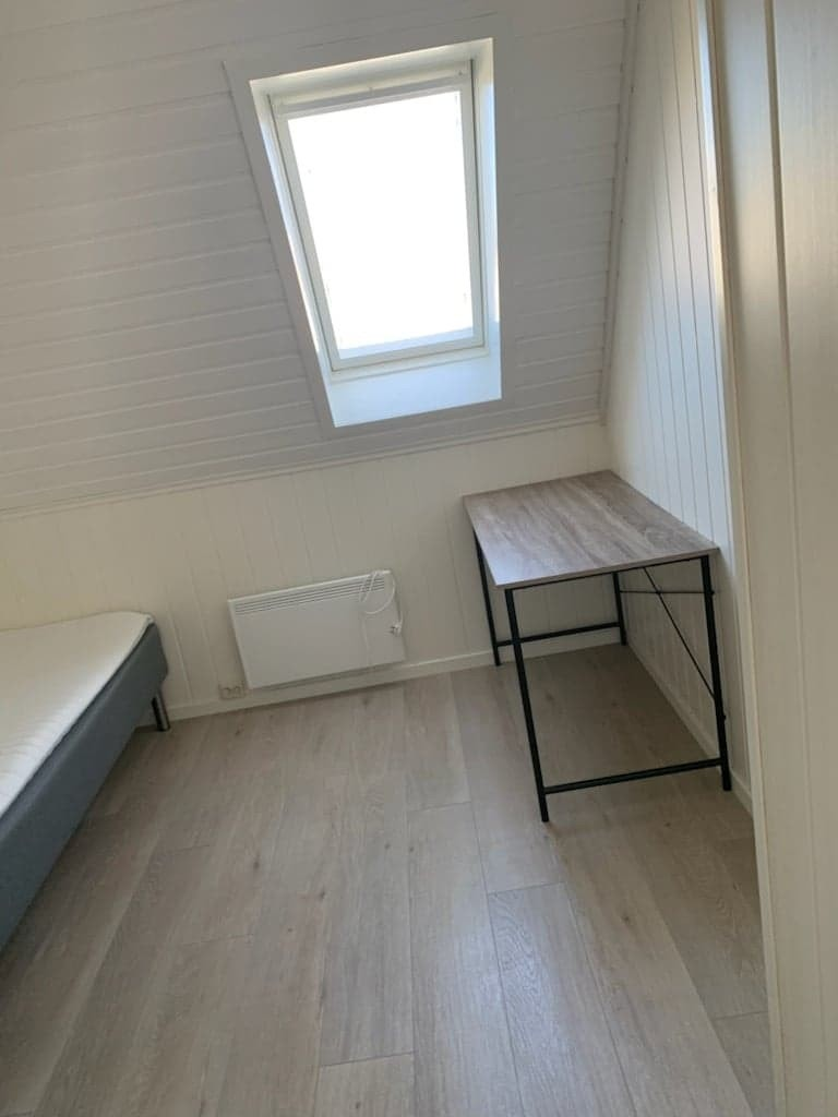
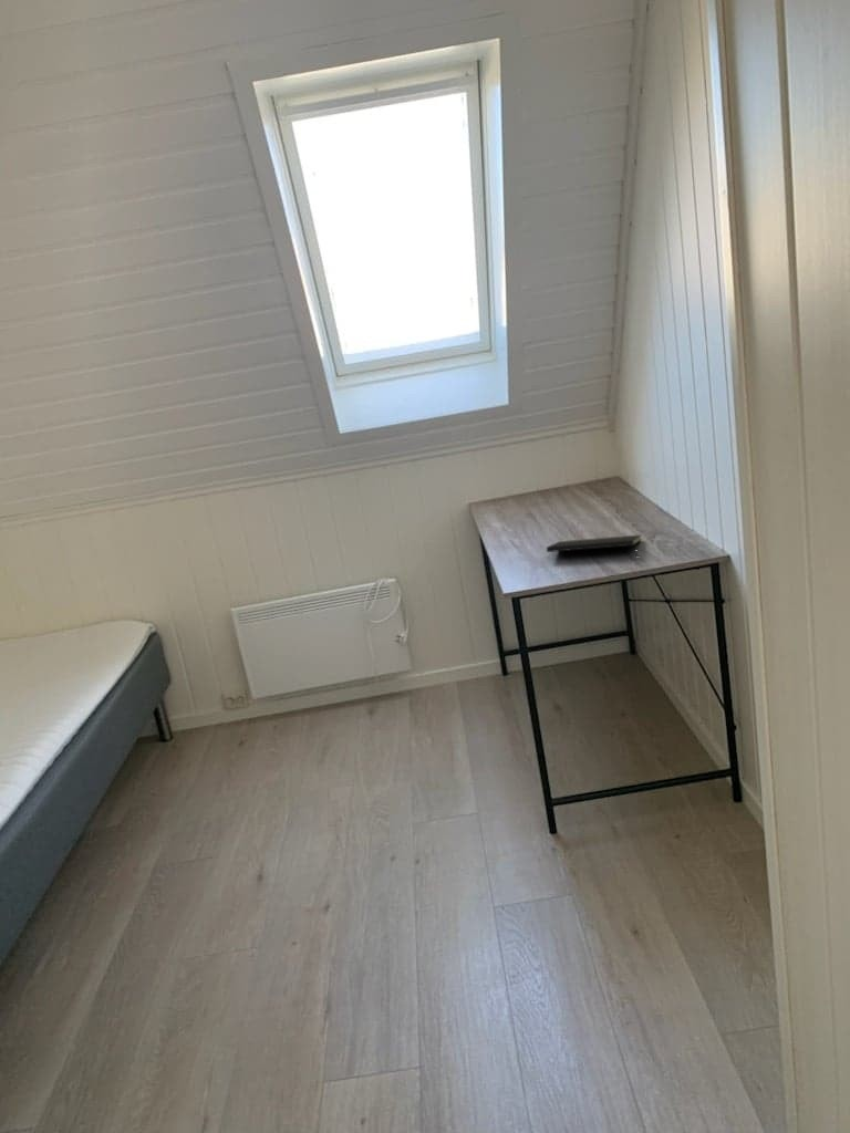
+ notepad [546,533,643,555]
